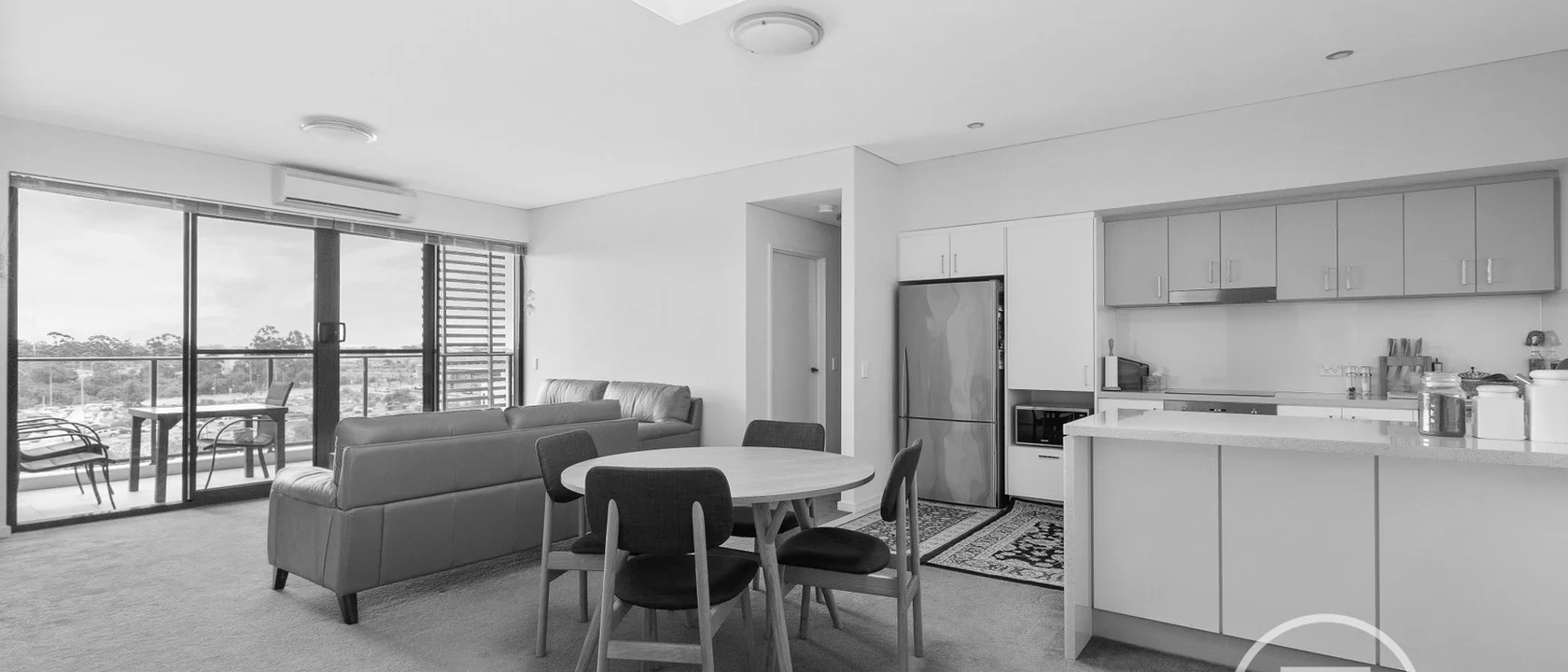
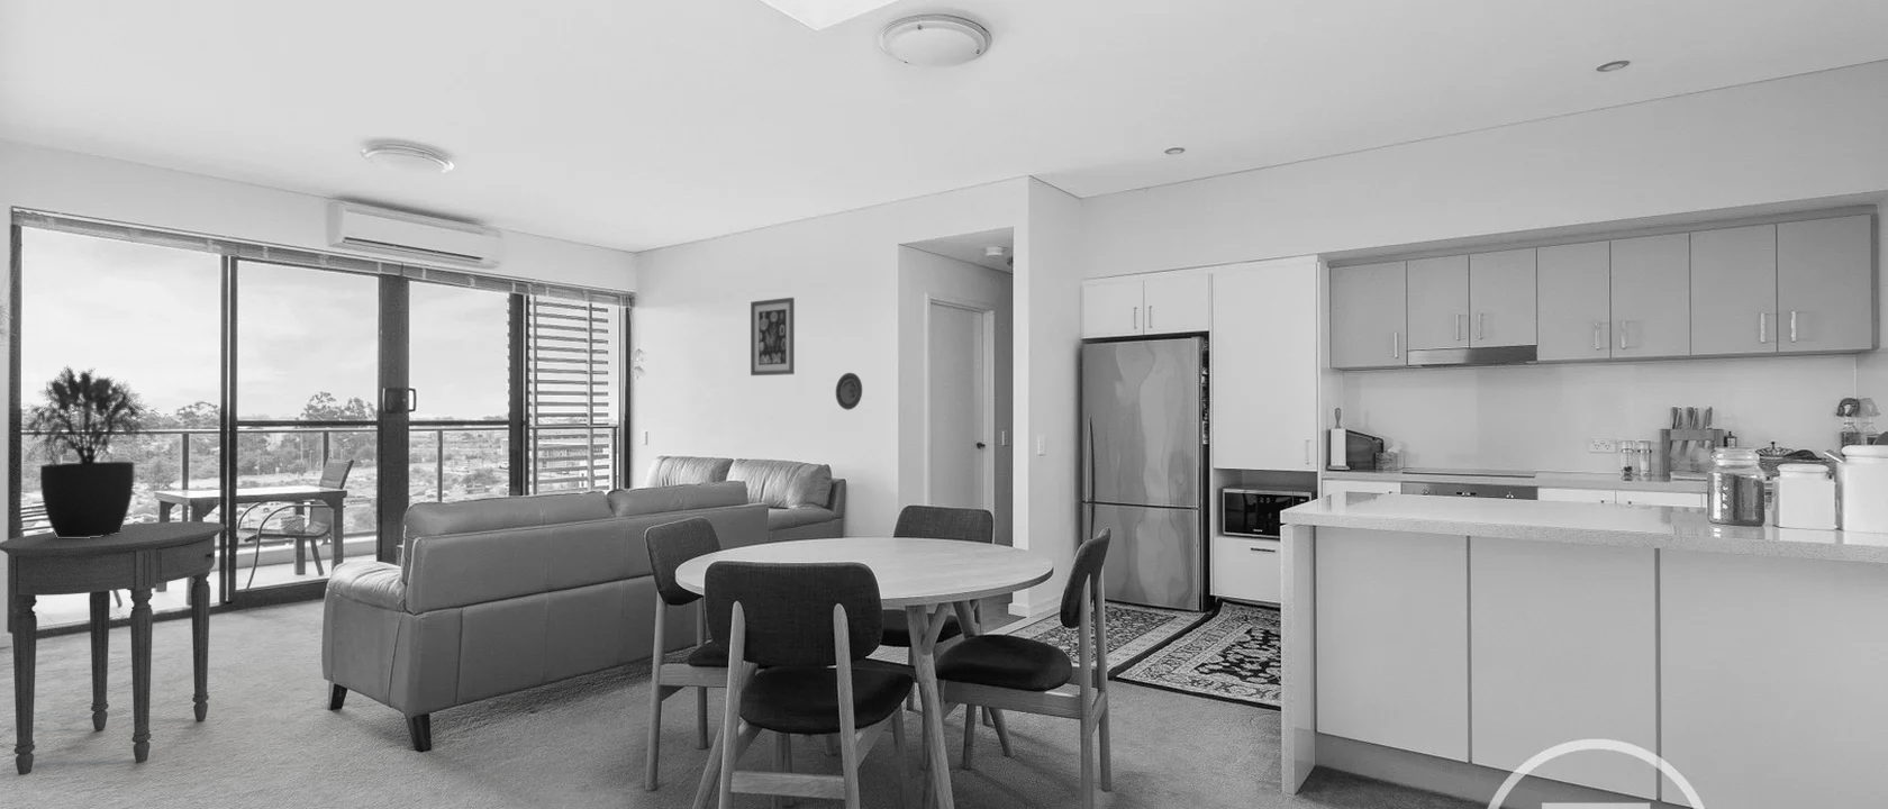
+ wall art [750,296,796,377]
+ side table [0,520,226,776]
+ potted plant [20,364,157,538]
+ decorative plate [834,372,863,412]
